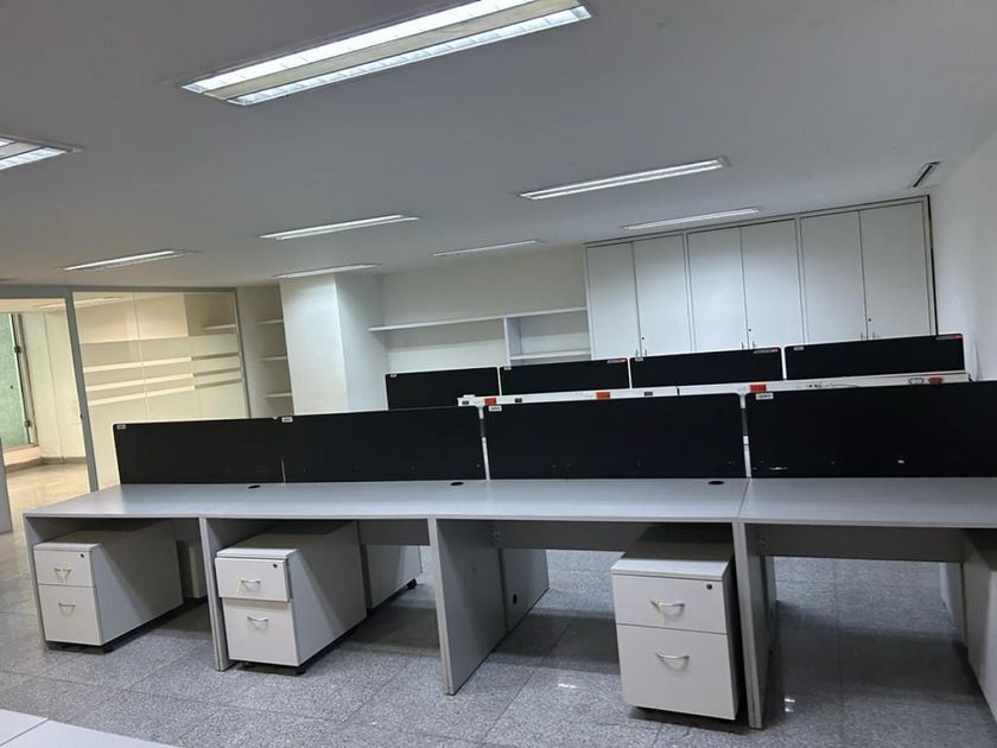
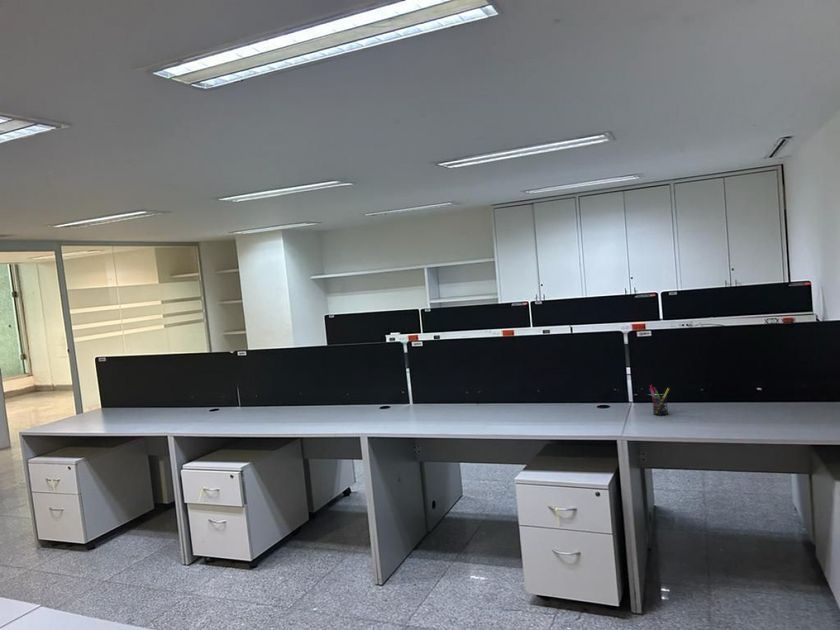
+ pen holder [648,384,670,416]
